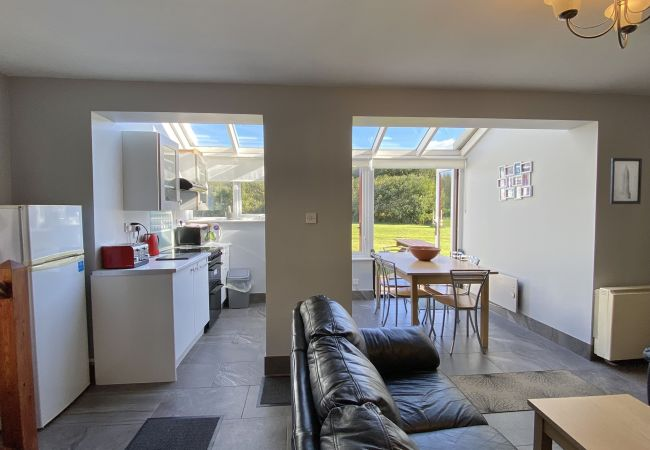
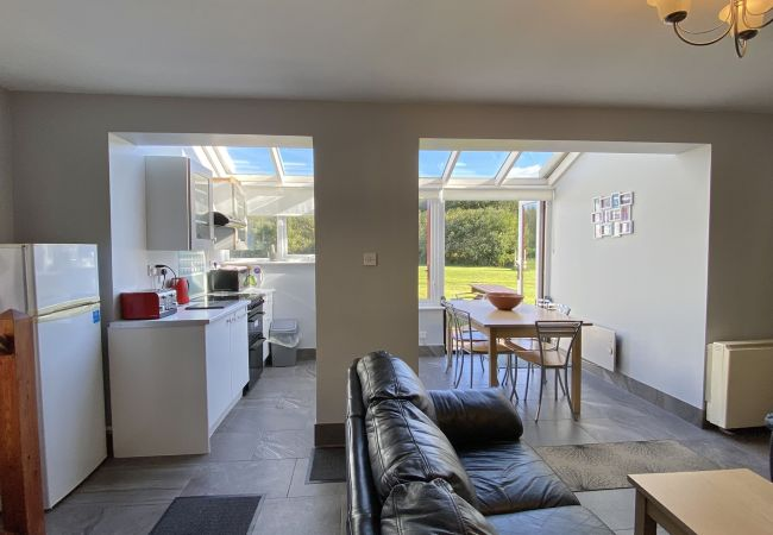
- wall art [609,157,643,205]
